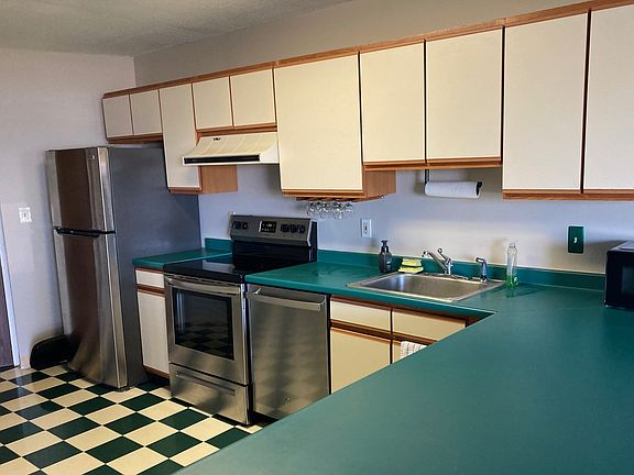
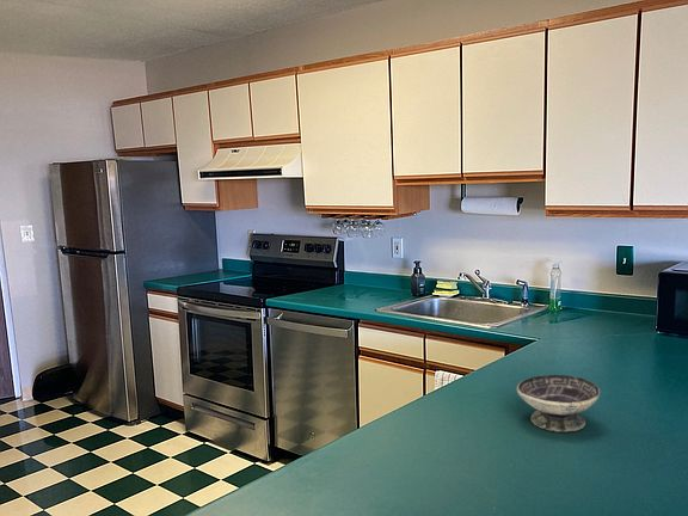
+ bowl [516,374,601,434]
